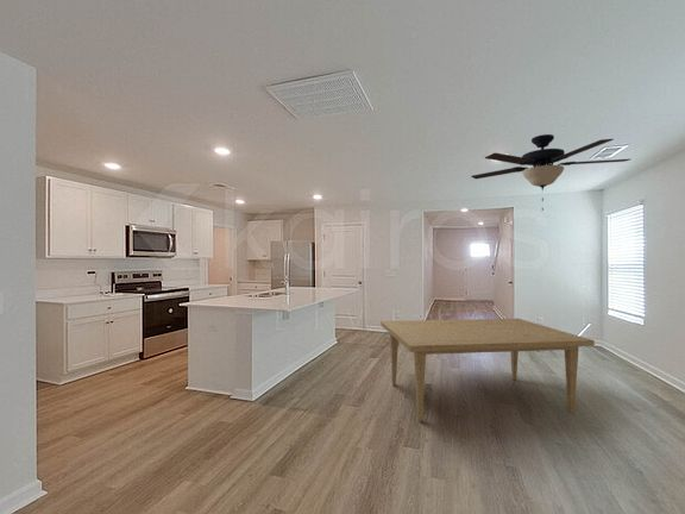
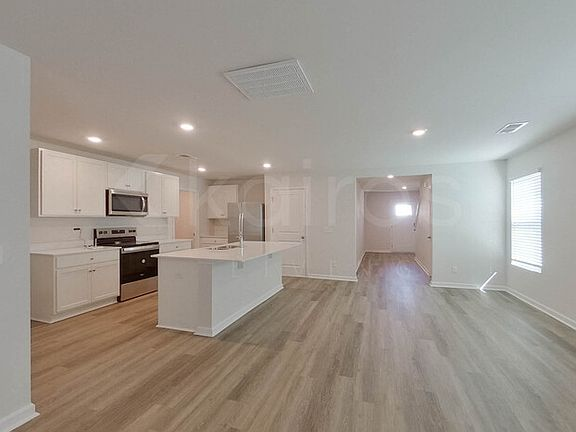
- ceiling fan [470,133,631,212]
- dining table [379,318,596,424]
